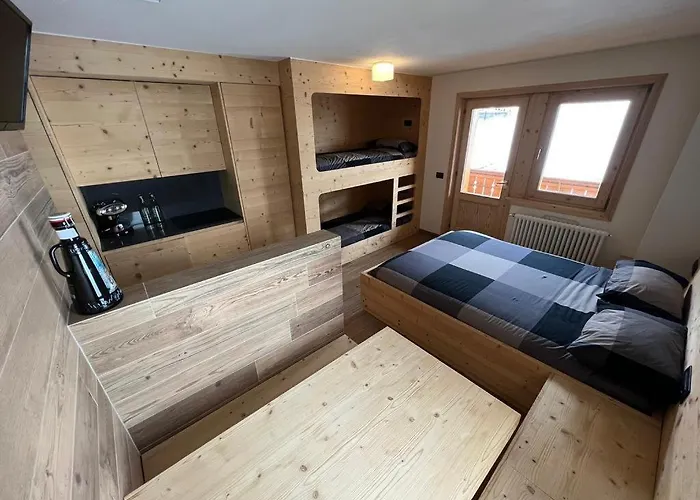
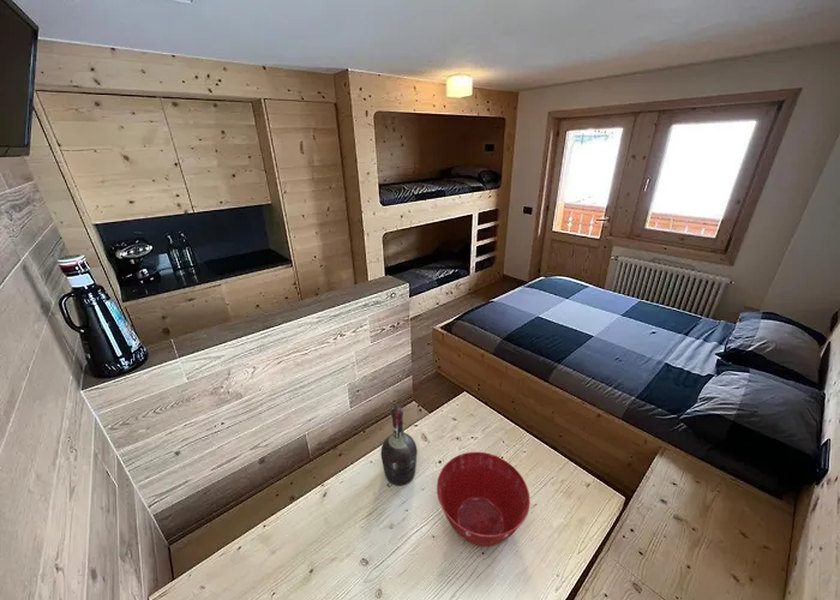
+ cognac bottle [379,406,419,486]
+ mixing bowl [436,451,532,547]
